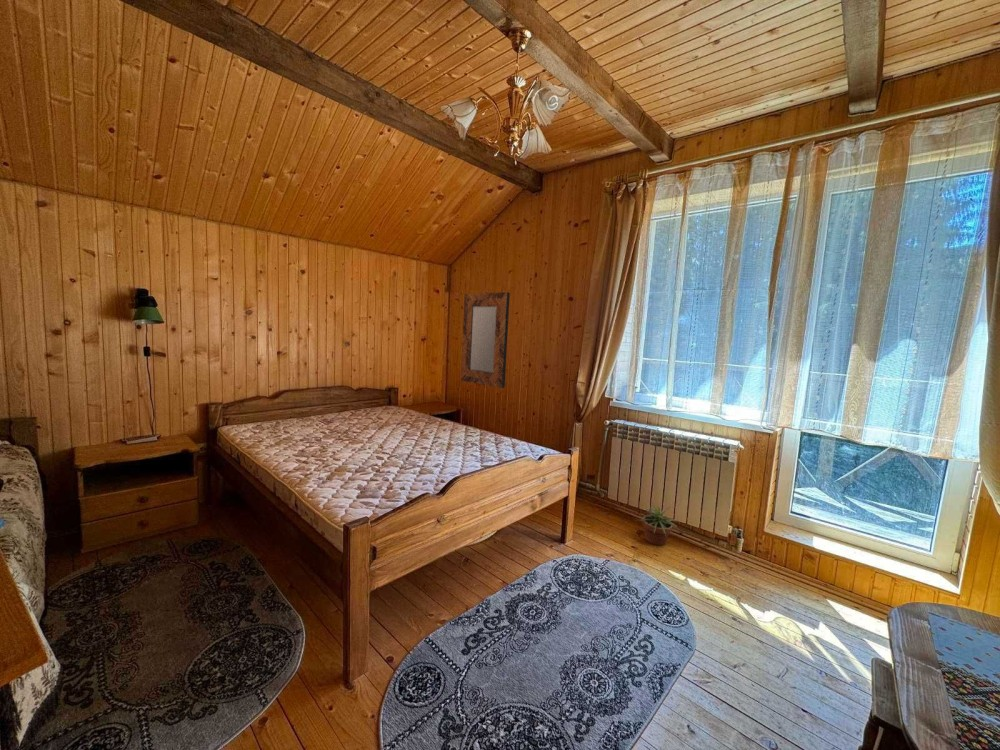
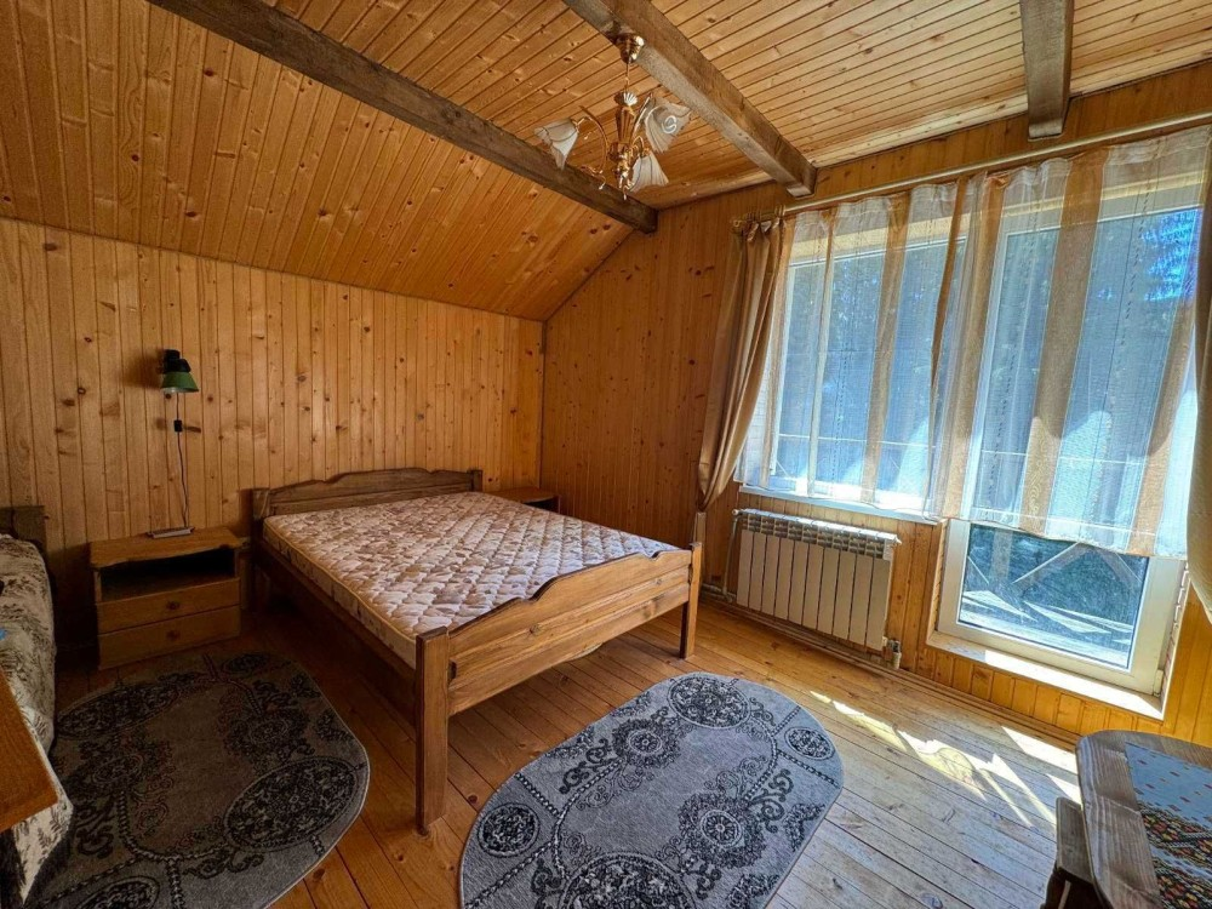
- potted plant [634,503,684,546]
- home mirror [460,291,511,389]
